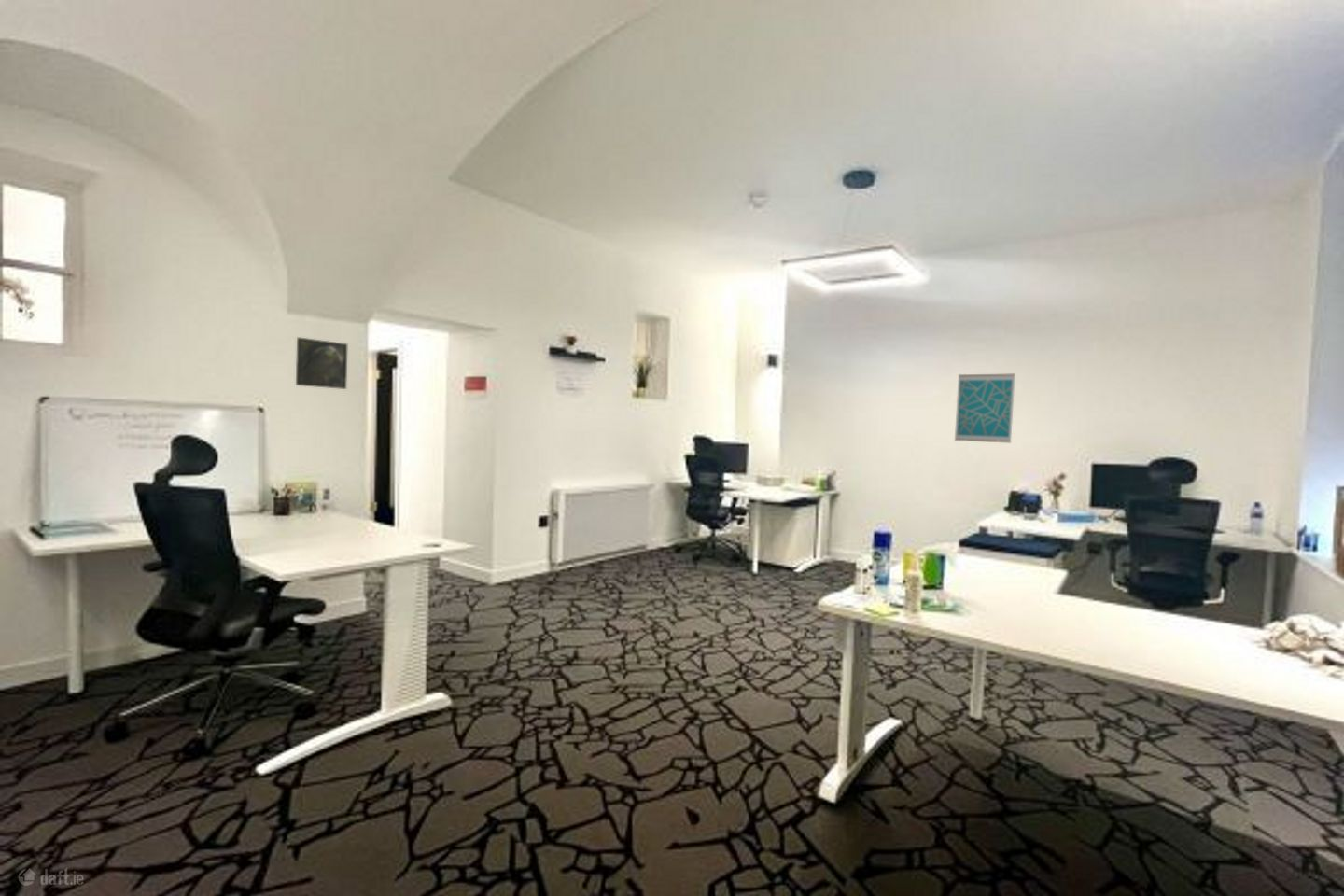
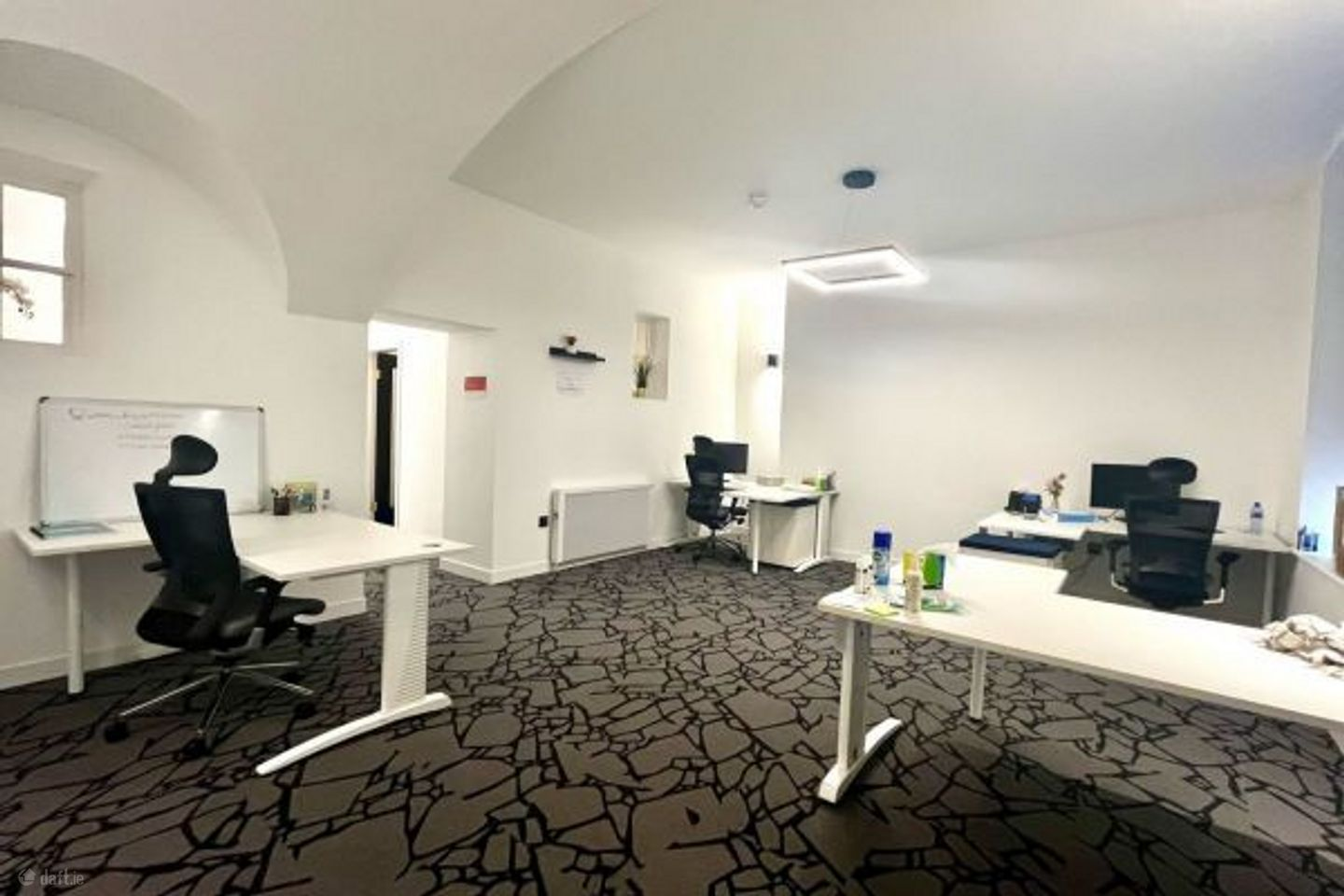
- wall art [954,372,1016,444]
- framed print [295,336,349,390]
